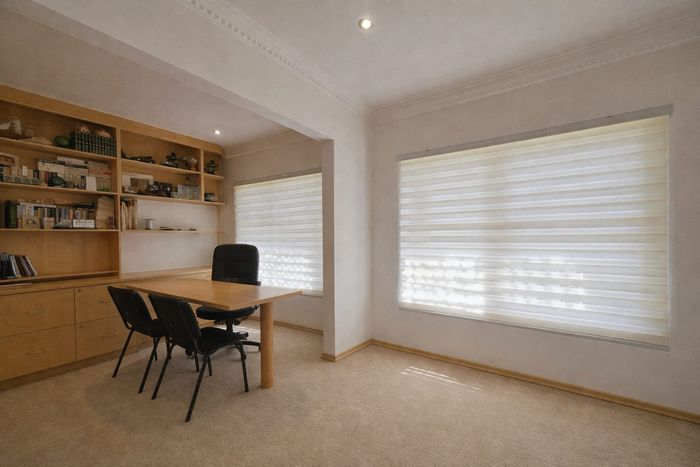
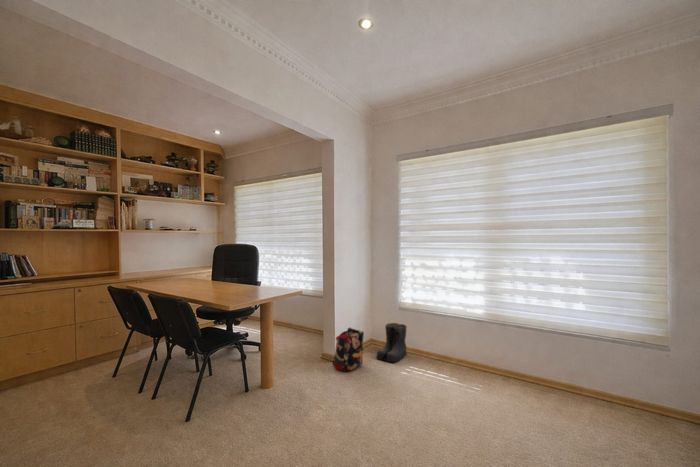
+ backpack [331,327,365,373]
+ boots [375,322,408,363]
